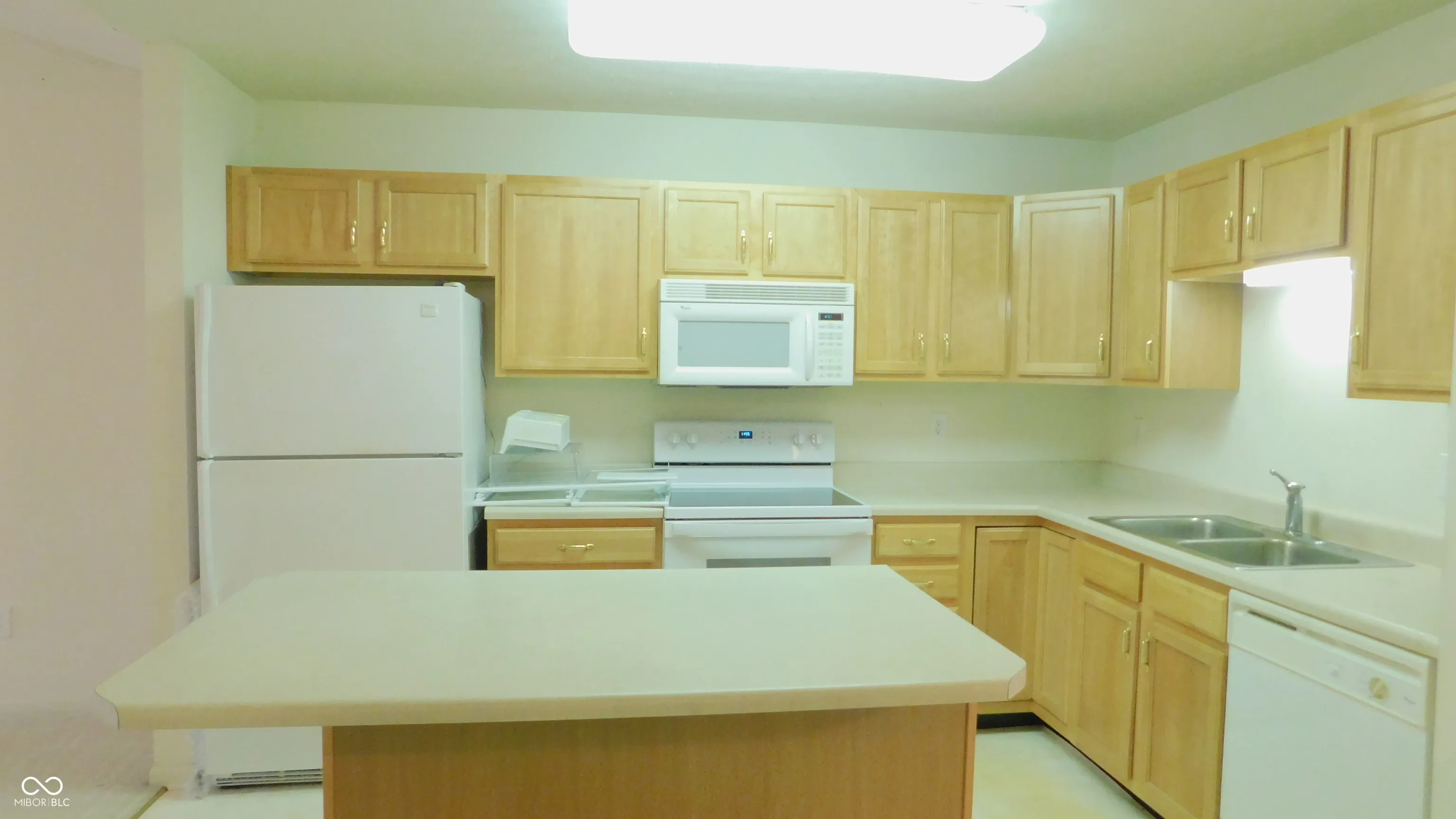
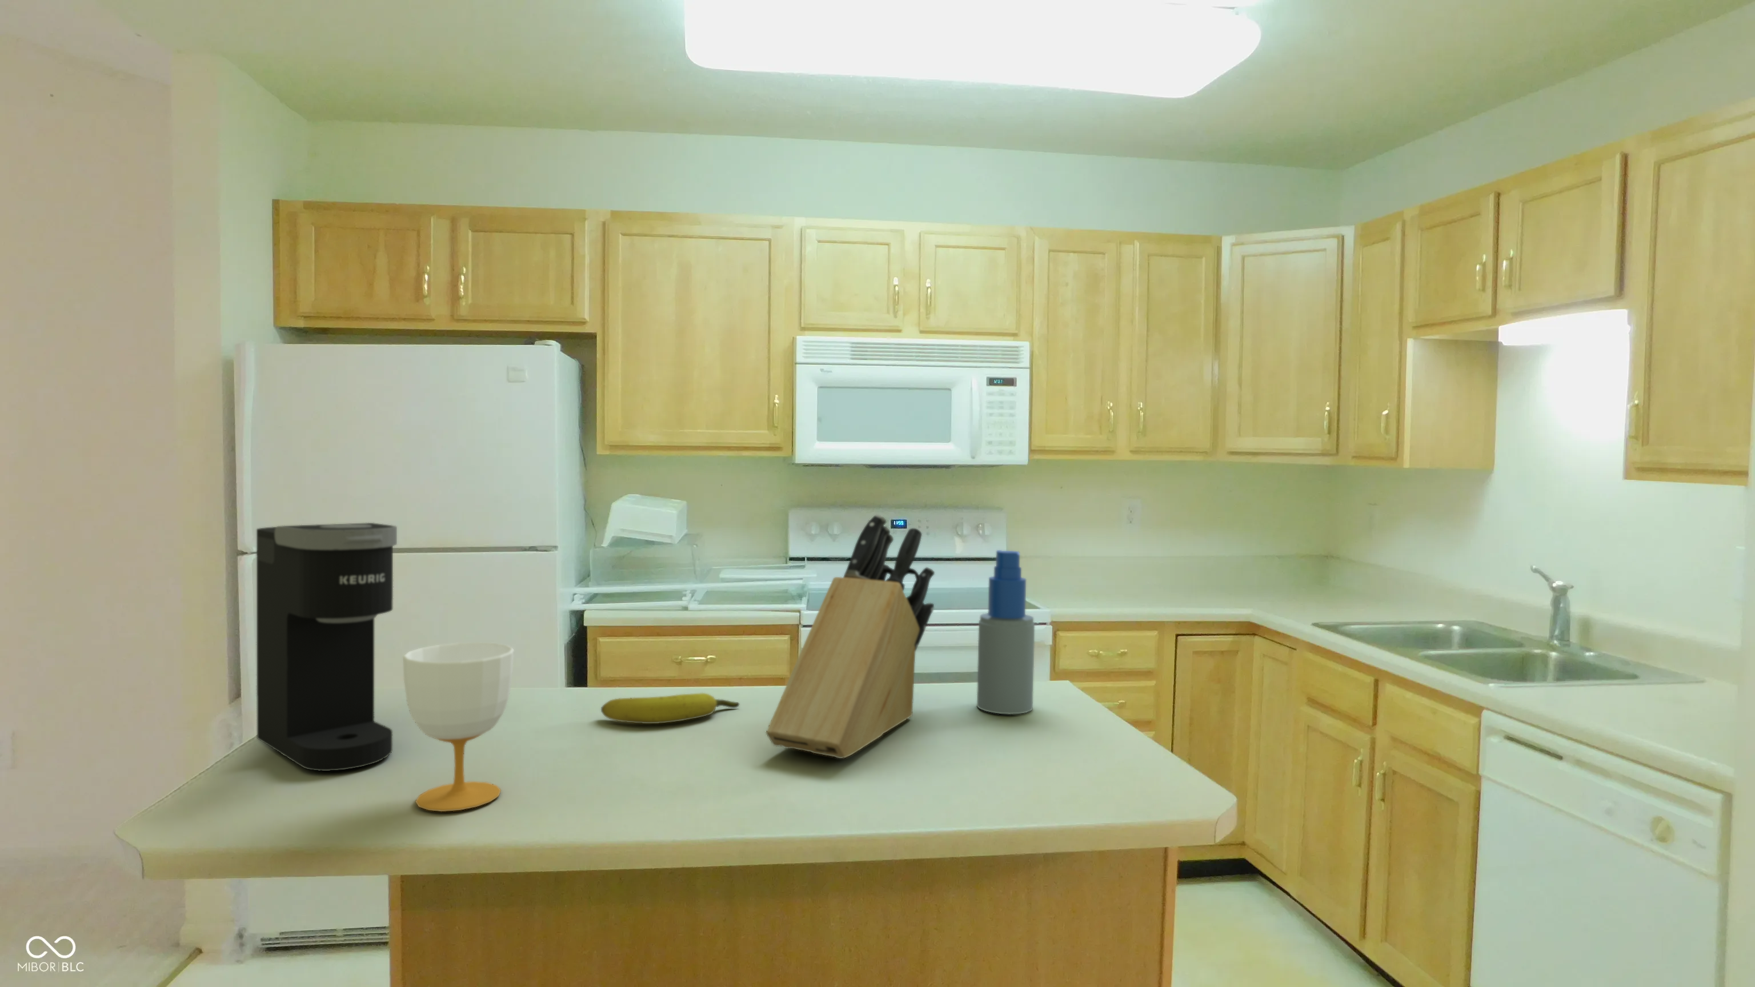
+ spray bottle [976,550,1035,715]
+ banana [600,692,740,724]
+ coffee maker [256,522,398,771]
+ knife block [765,513,935,759]
+ cup [403,641,515,812]
